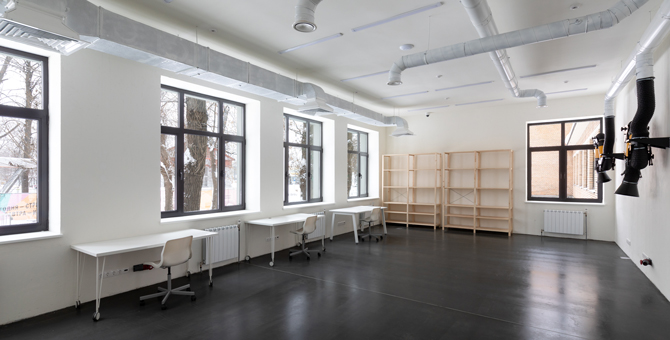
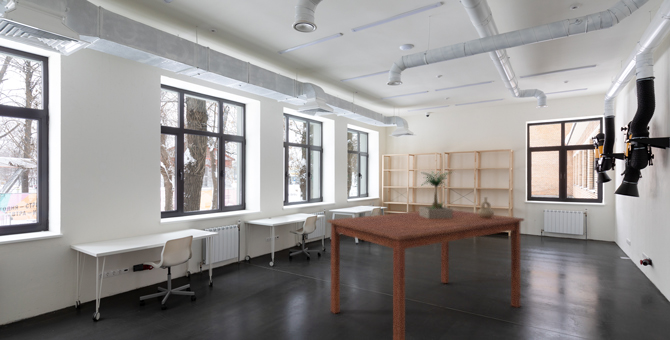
+ potted plant [418,170,454,219]
+ ceramic jug [476,196,495,218]
+ dining table [327,209,525,340]
